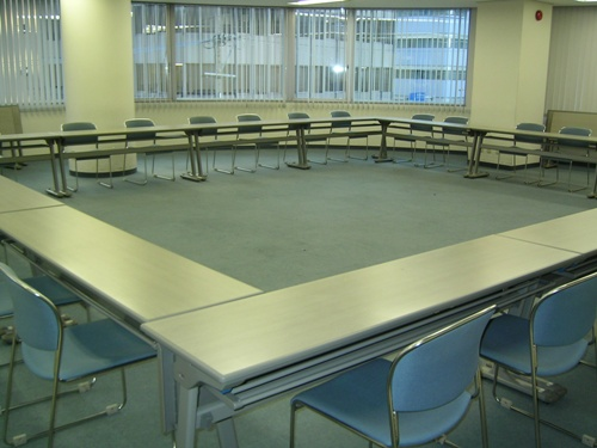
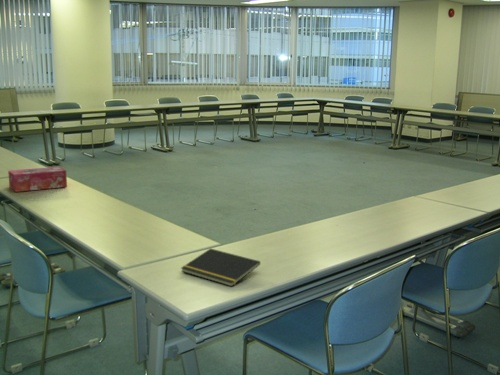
+ tissue box [7,166,68,193]
+ notepad [180,248,261,288]
